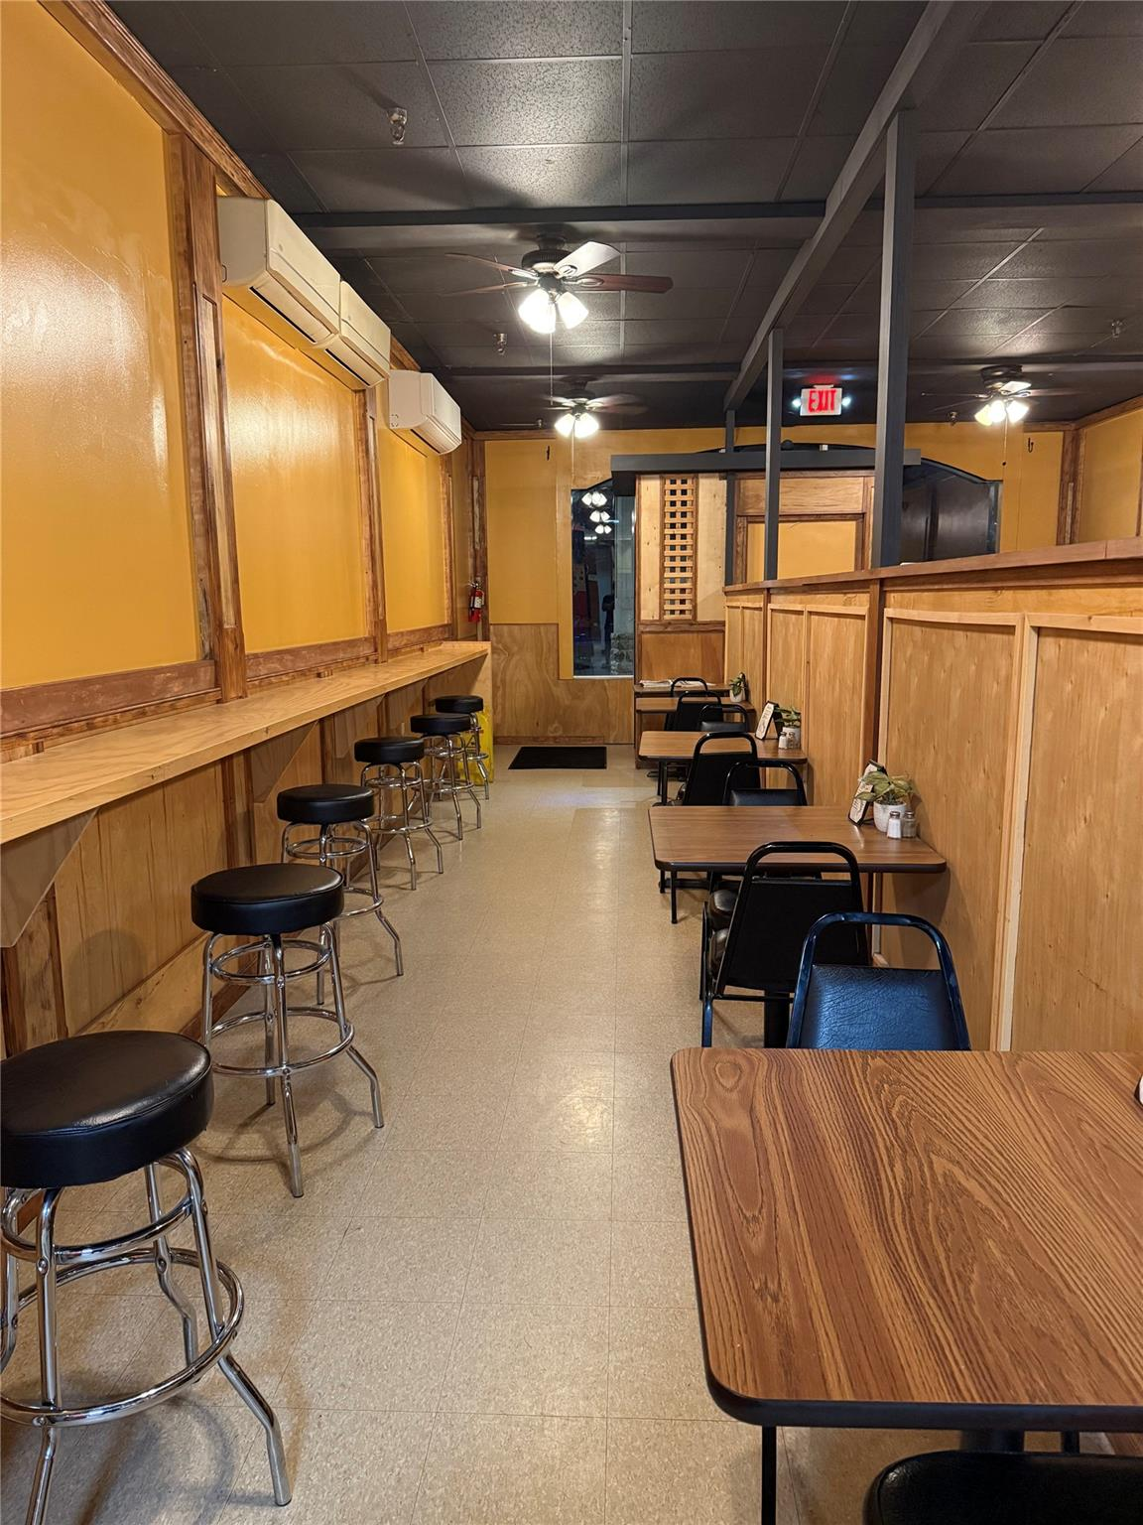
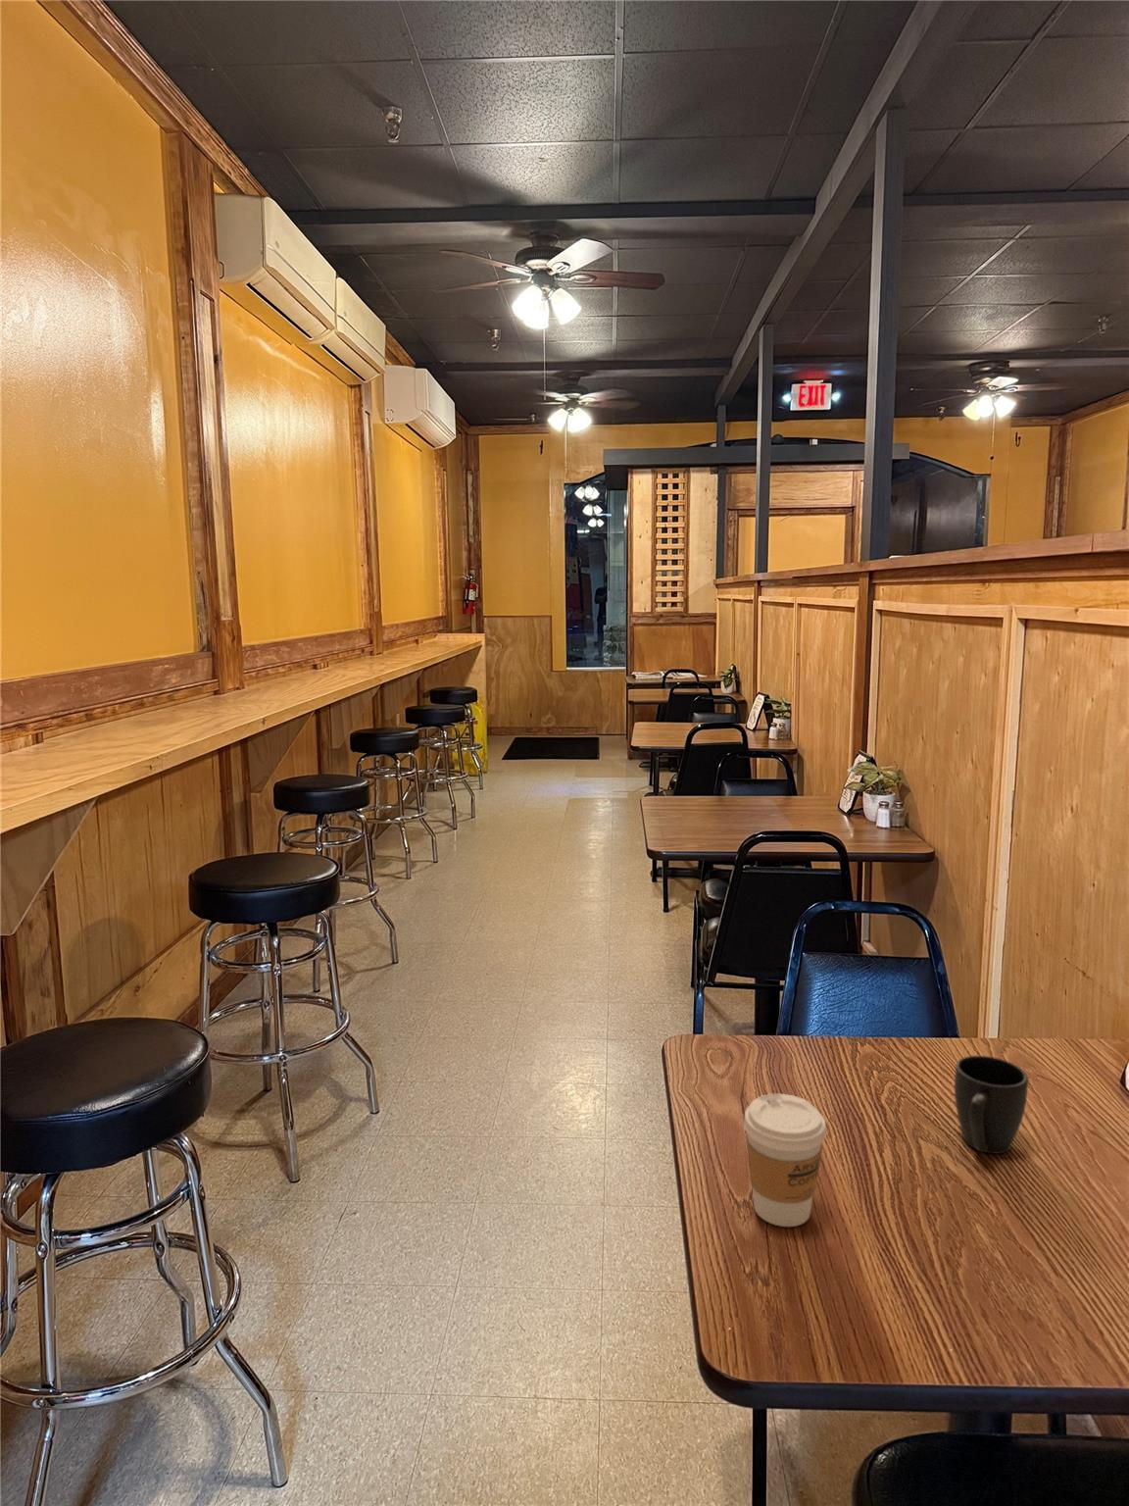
+ coffee cup [742,1093,827,1227]
+ mug [953,1055,1029,1155]
